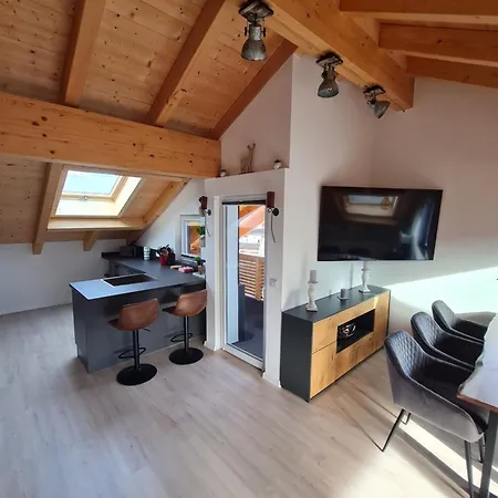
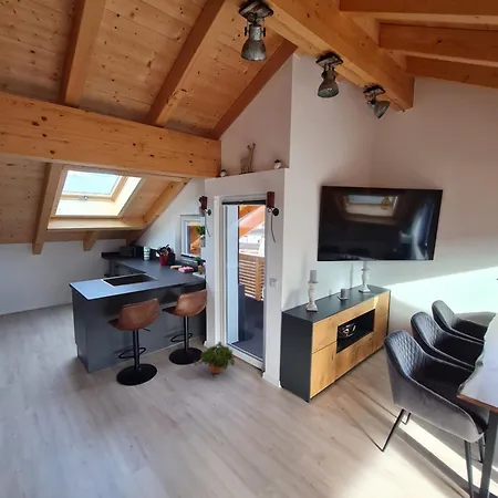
+ potted plant [193,341,237,380]
